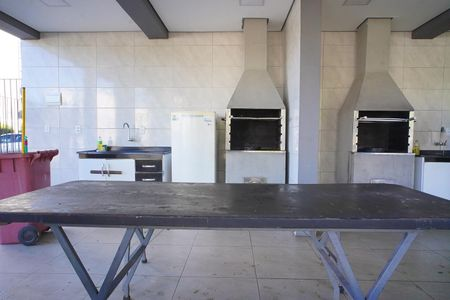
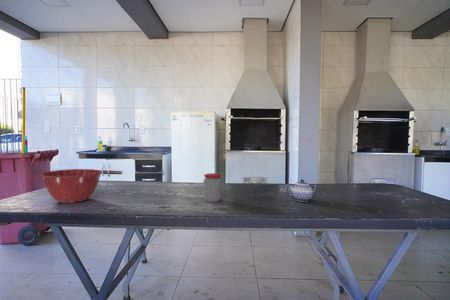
+ teapot [284,178,318,203]
+ jar [202,172,223,203]
+ mixing bowl [40,168,103,204]
